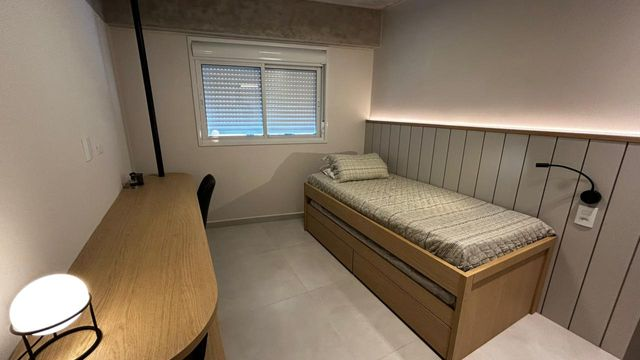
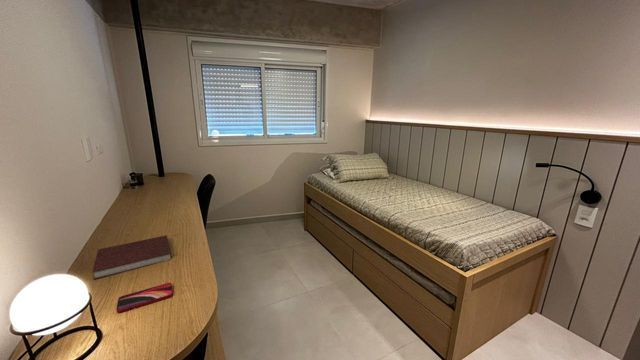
+ smartphone [115,282,174,314]
+ notebook [91,234,172,280]
